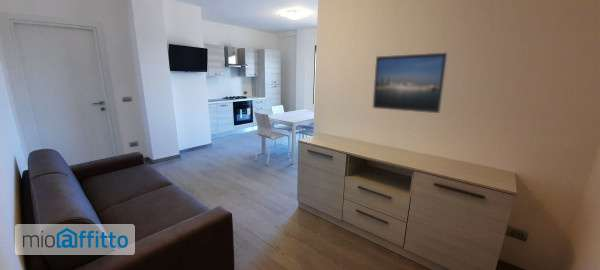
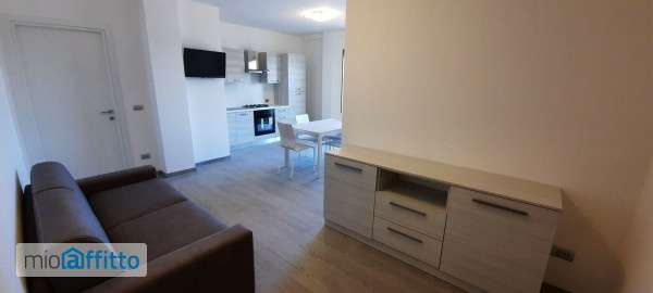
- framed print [372,51,449,115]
